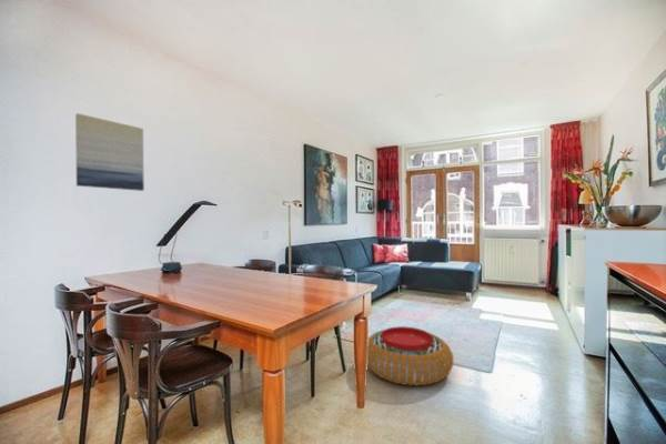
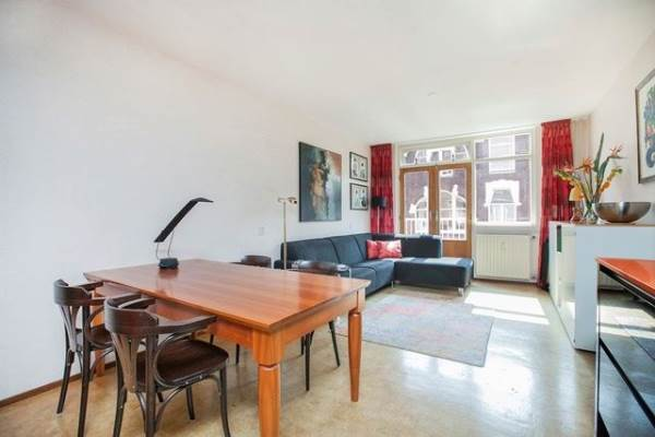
- wall art [74,112,145,192]
- pouf [366,325,454,387]
